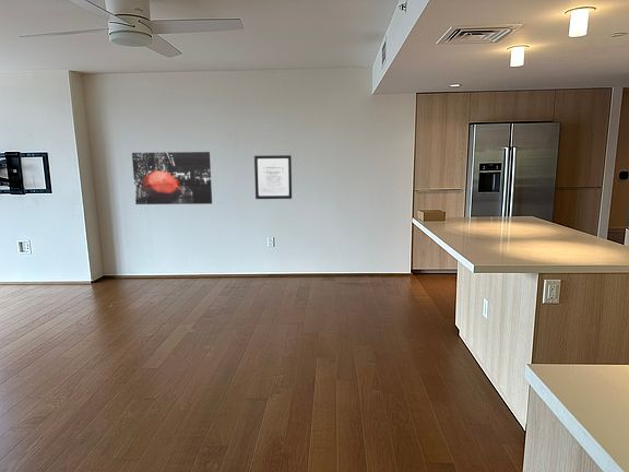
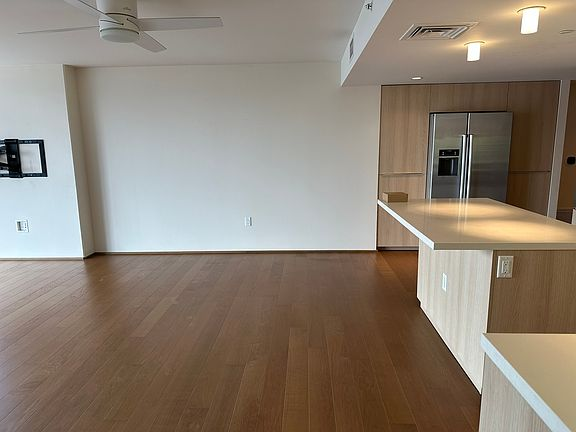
- wall art [253,154,293,200]
- wall art [131,151,213,205]
